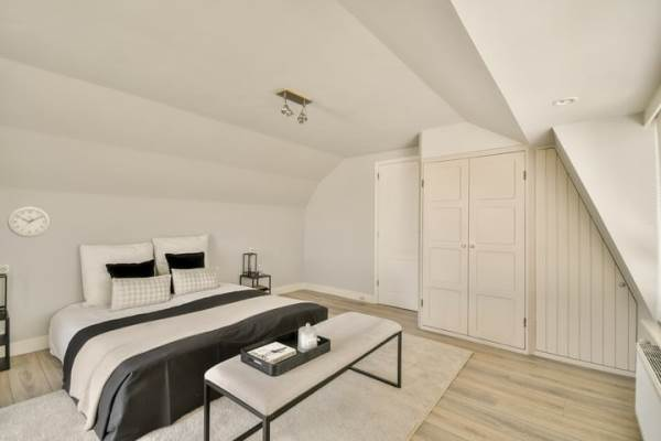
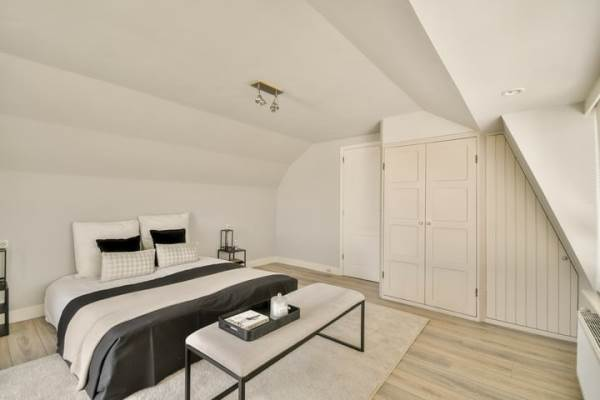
- wall clock [6,205,51,238]
